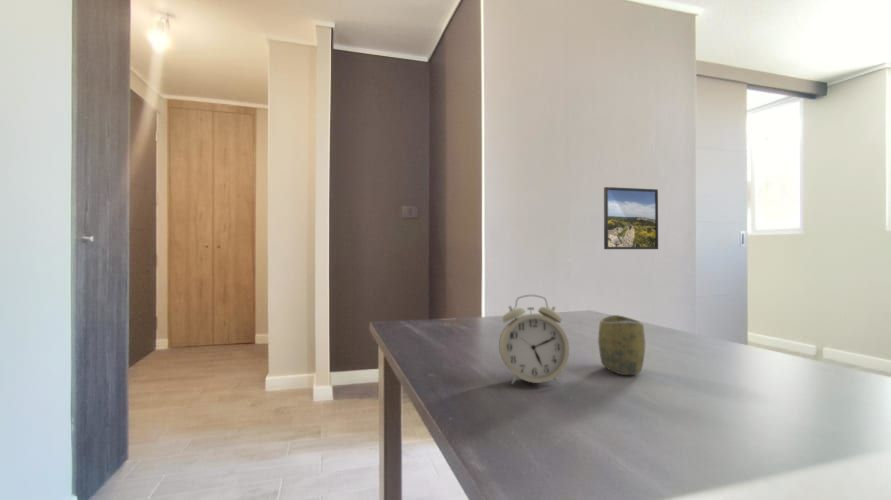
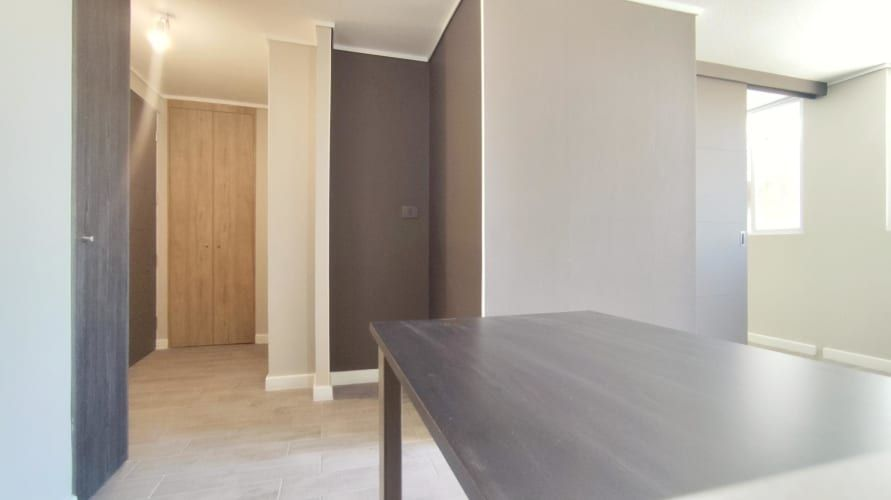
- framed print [603,186,659,250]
- cup [597,314,646,376]
- alarm clock [498,294,570,385]
